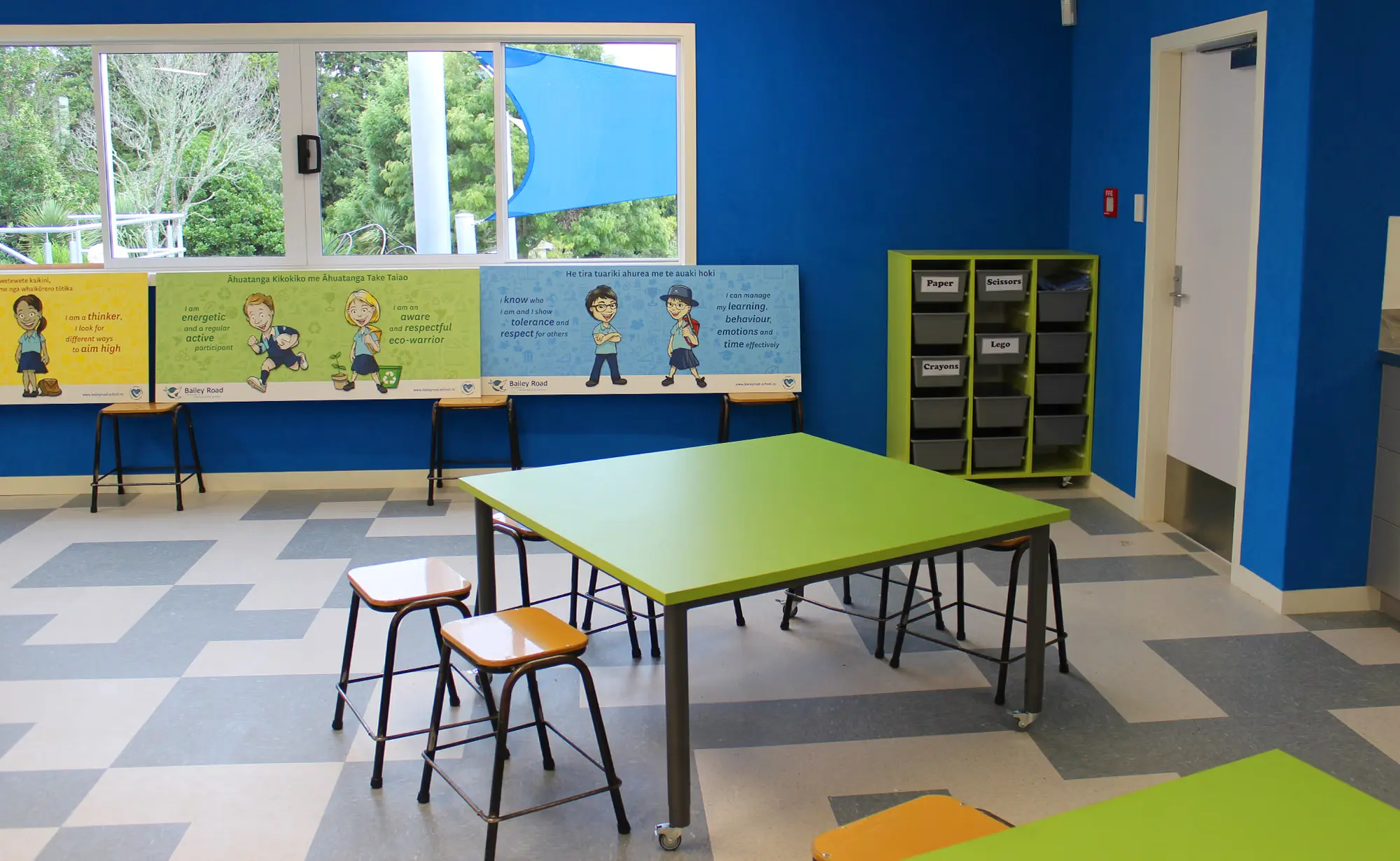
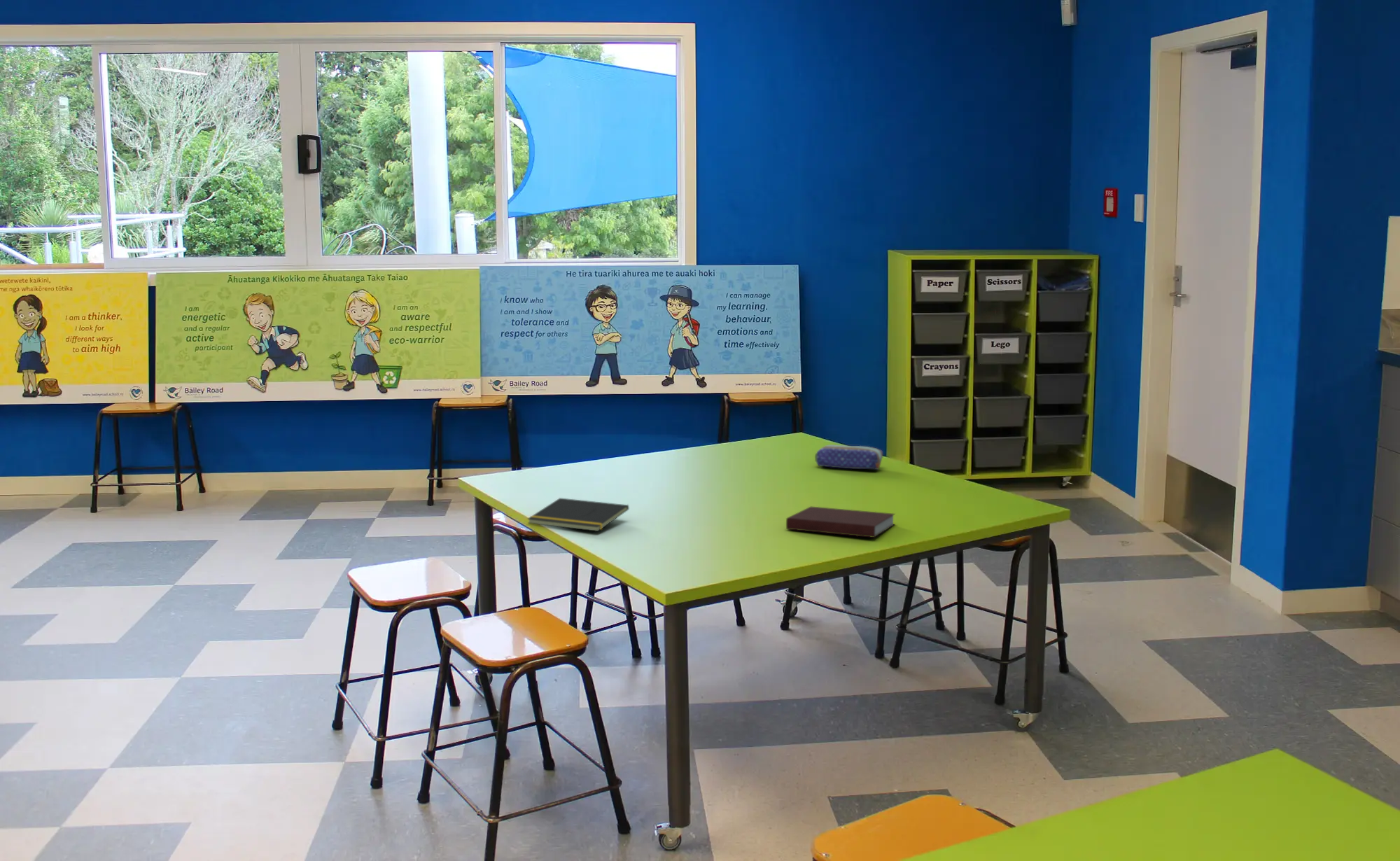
+ notepad [526,498,629,532]
+ notebook [785,506,896,538]
+ pencil case [814,444,883,470]
